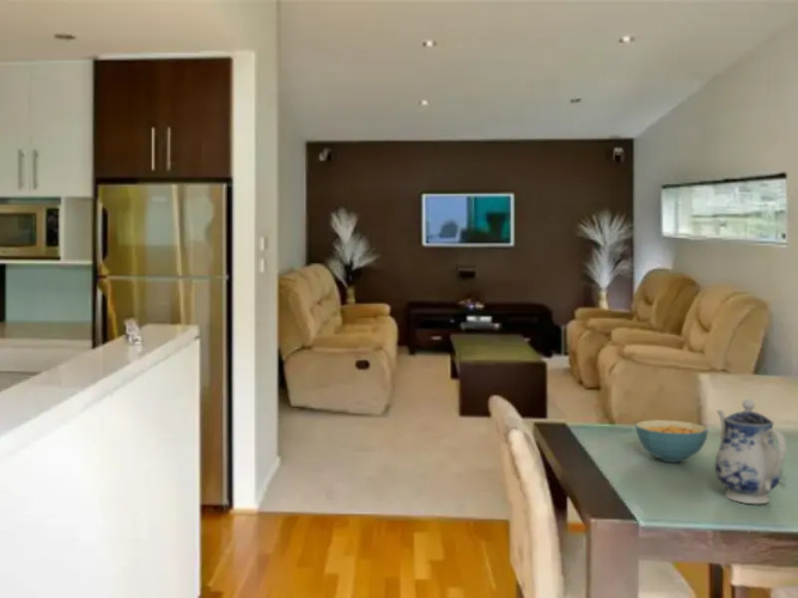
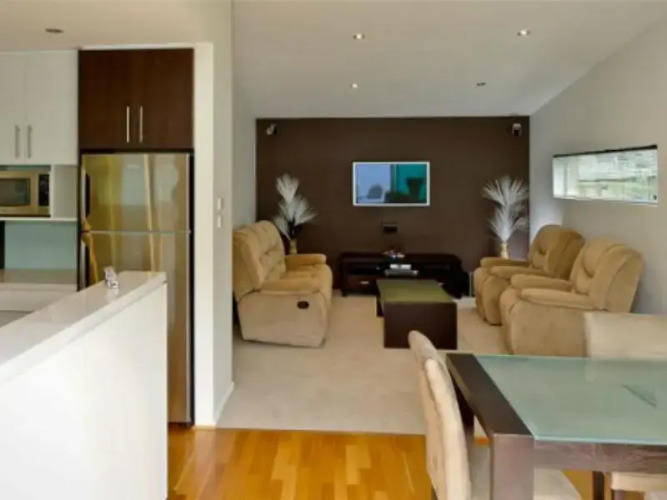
- teapot [714,398,787,505]
- cereal bowl [634,419,709,463]
